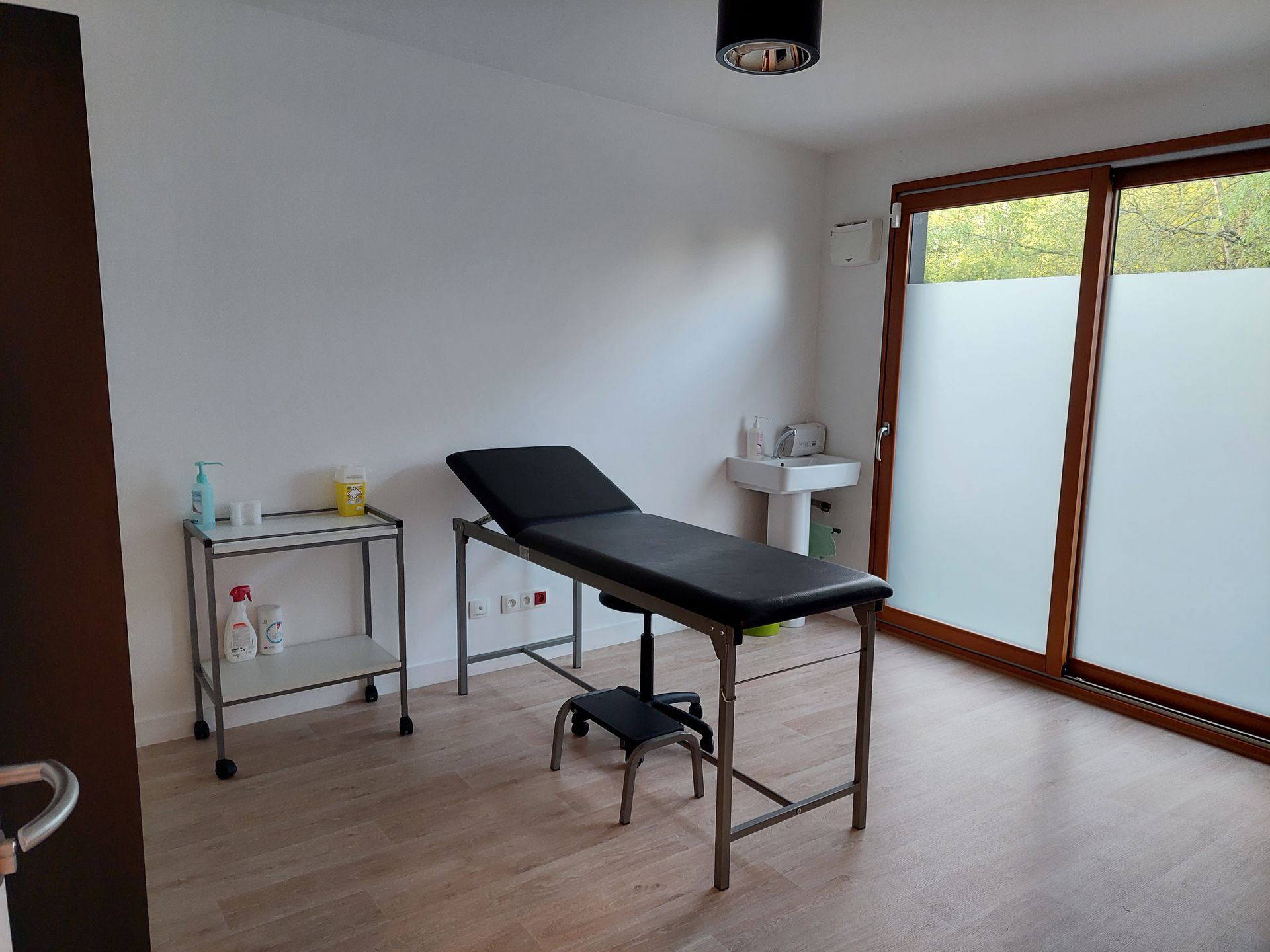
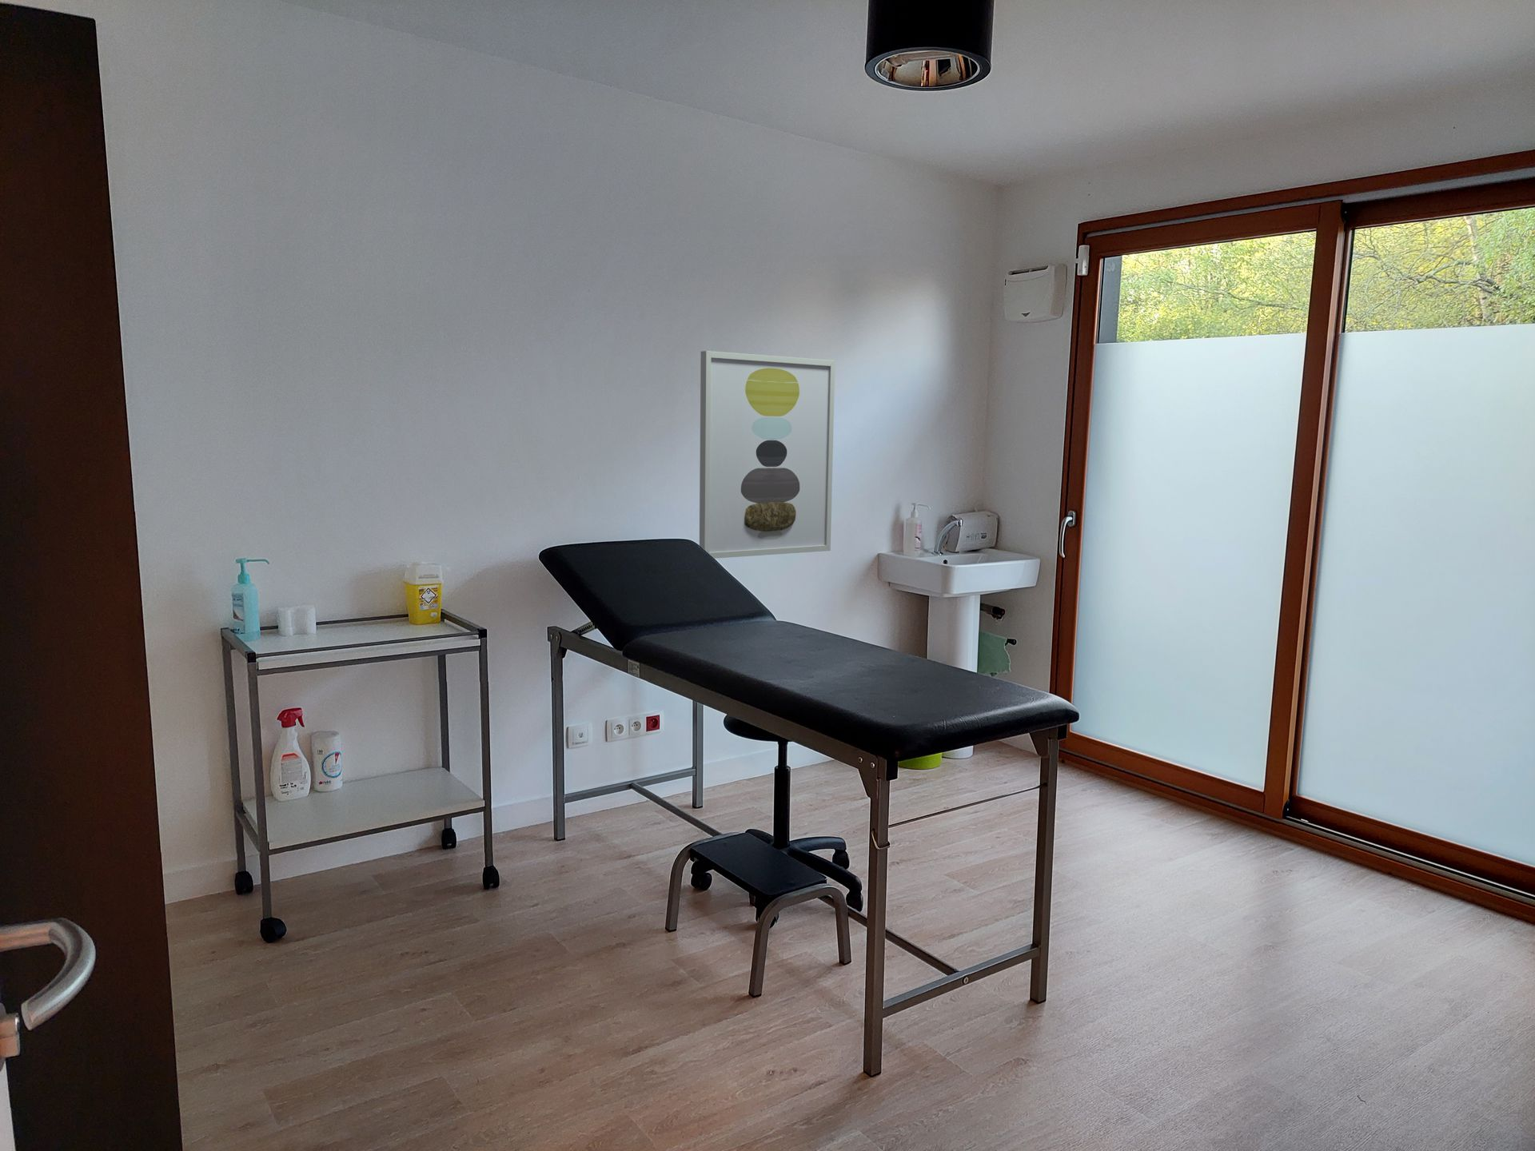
+ wall art [699,351,835,560]
